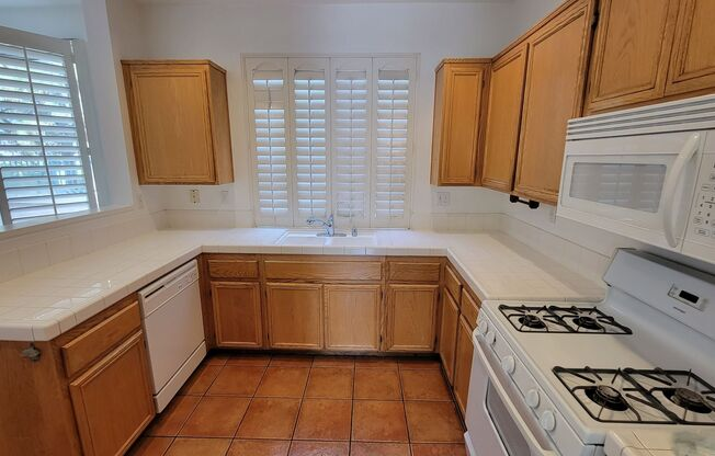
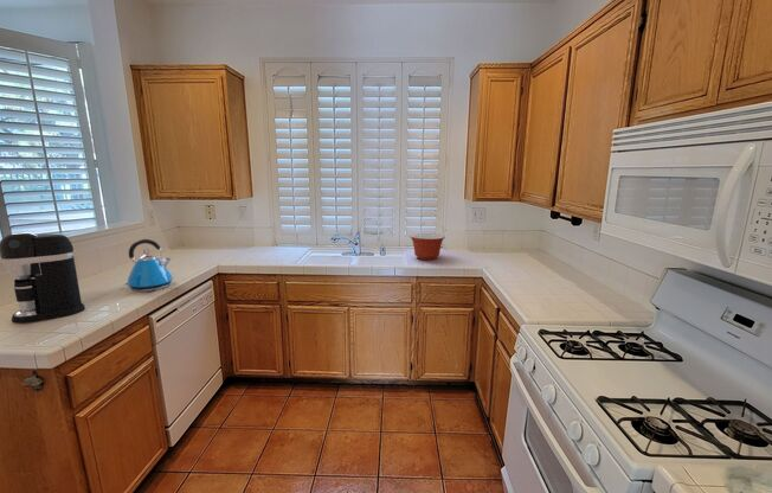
+ coffee maker [0,231,86,325]
+ mixing bowl [408,232,446,261]
+ kettle [123,238,174,293]
